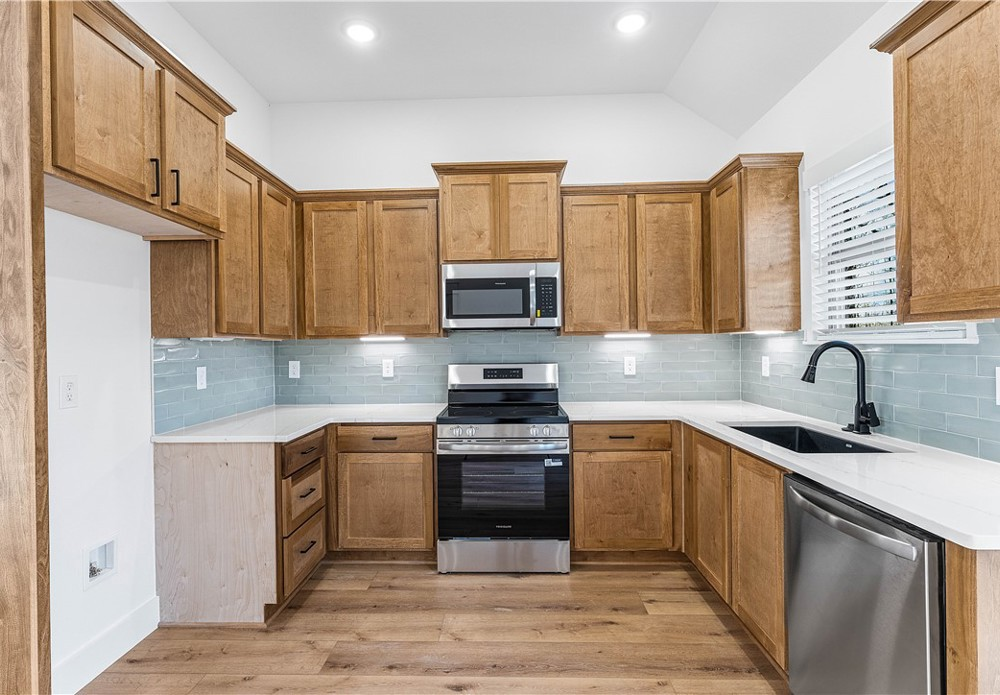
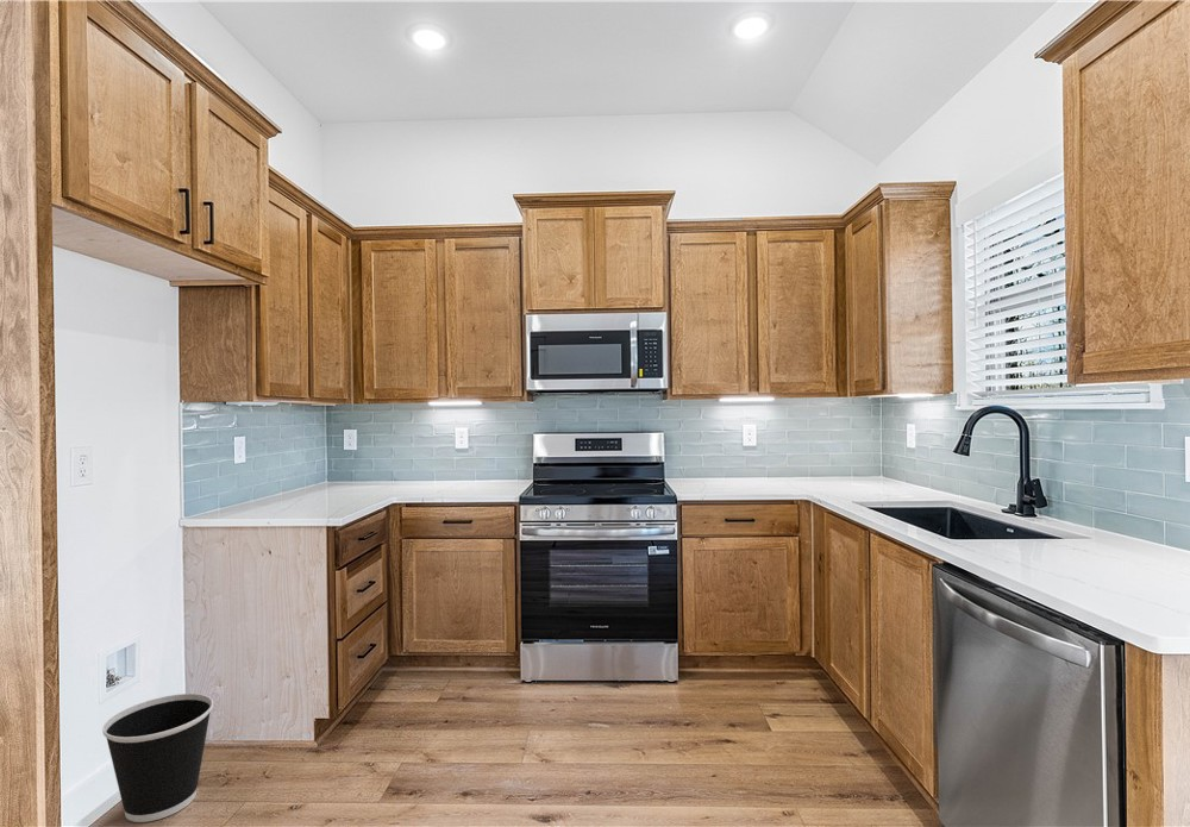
+ wastebasket [101,693,214,823]
